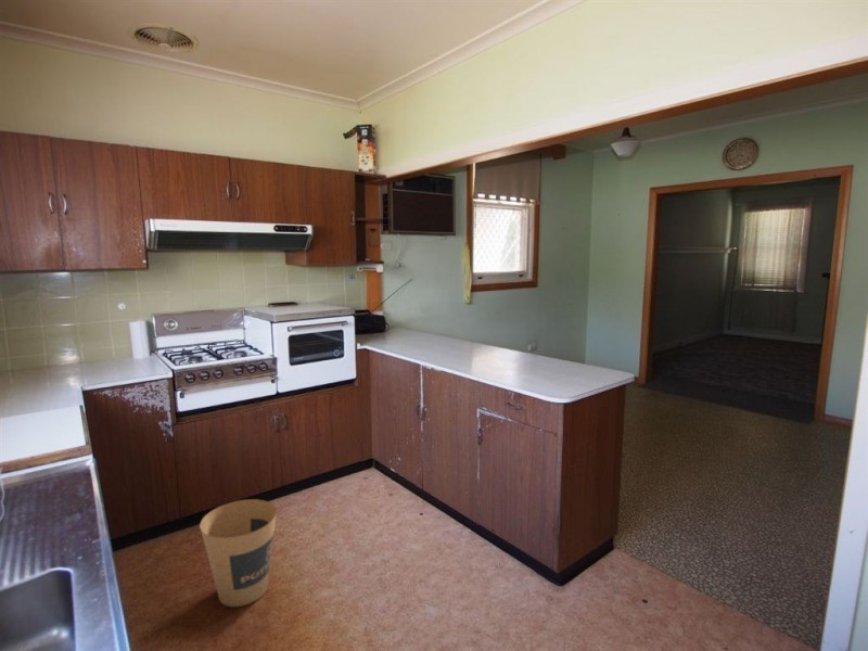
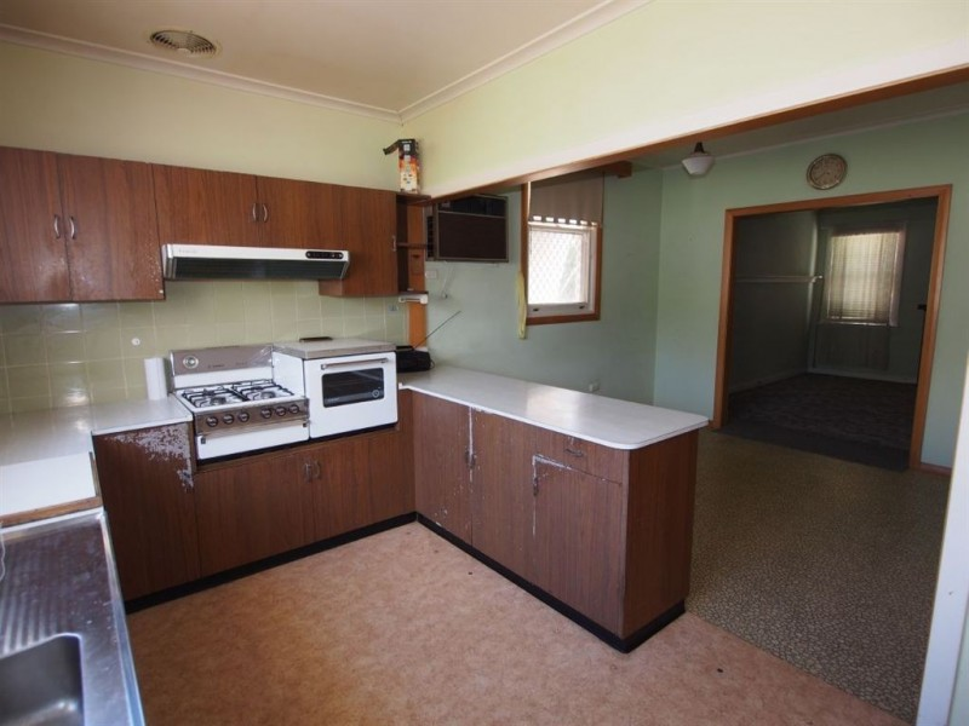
- trash can [199,498,278,608]
